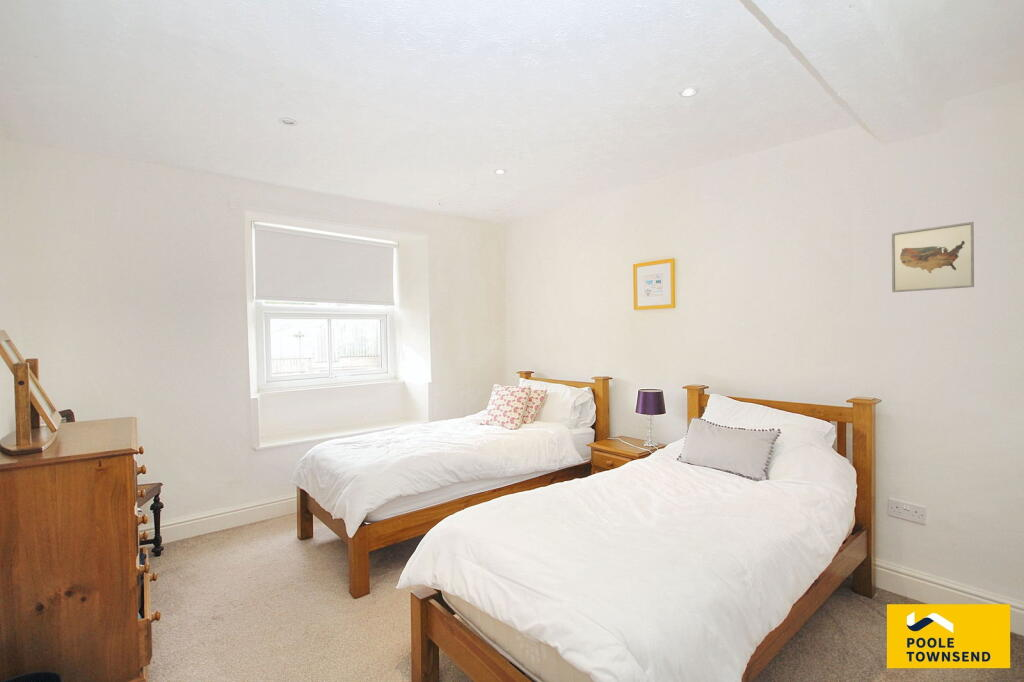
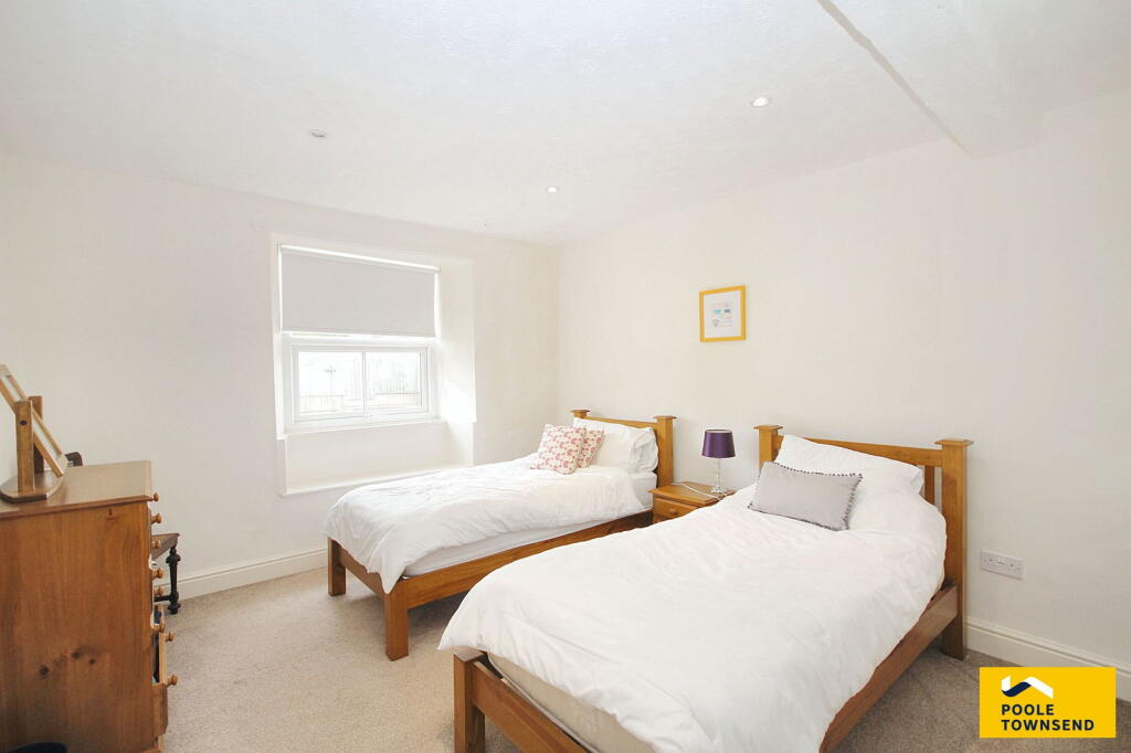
- wall art [891,221,975,293]
